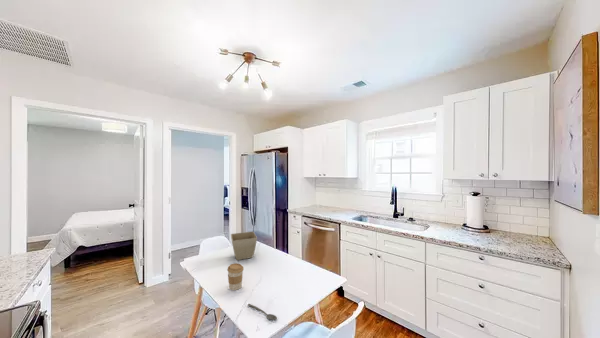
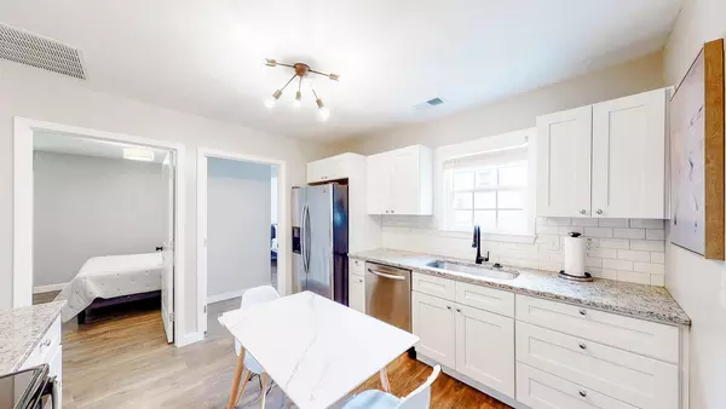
- spoon [247,303,278,321]
- coffee cup [226,262,245,291]
- flower pot [230,231,258,261]
